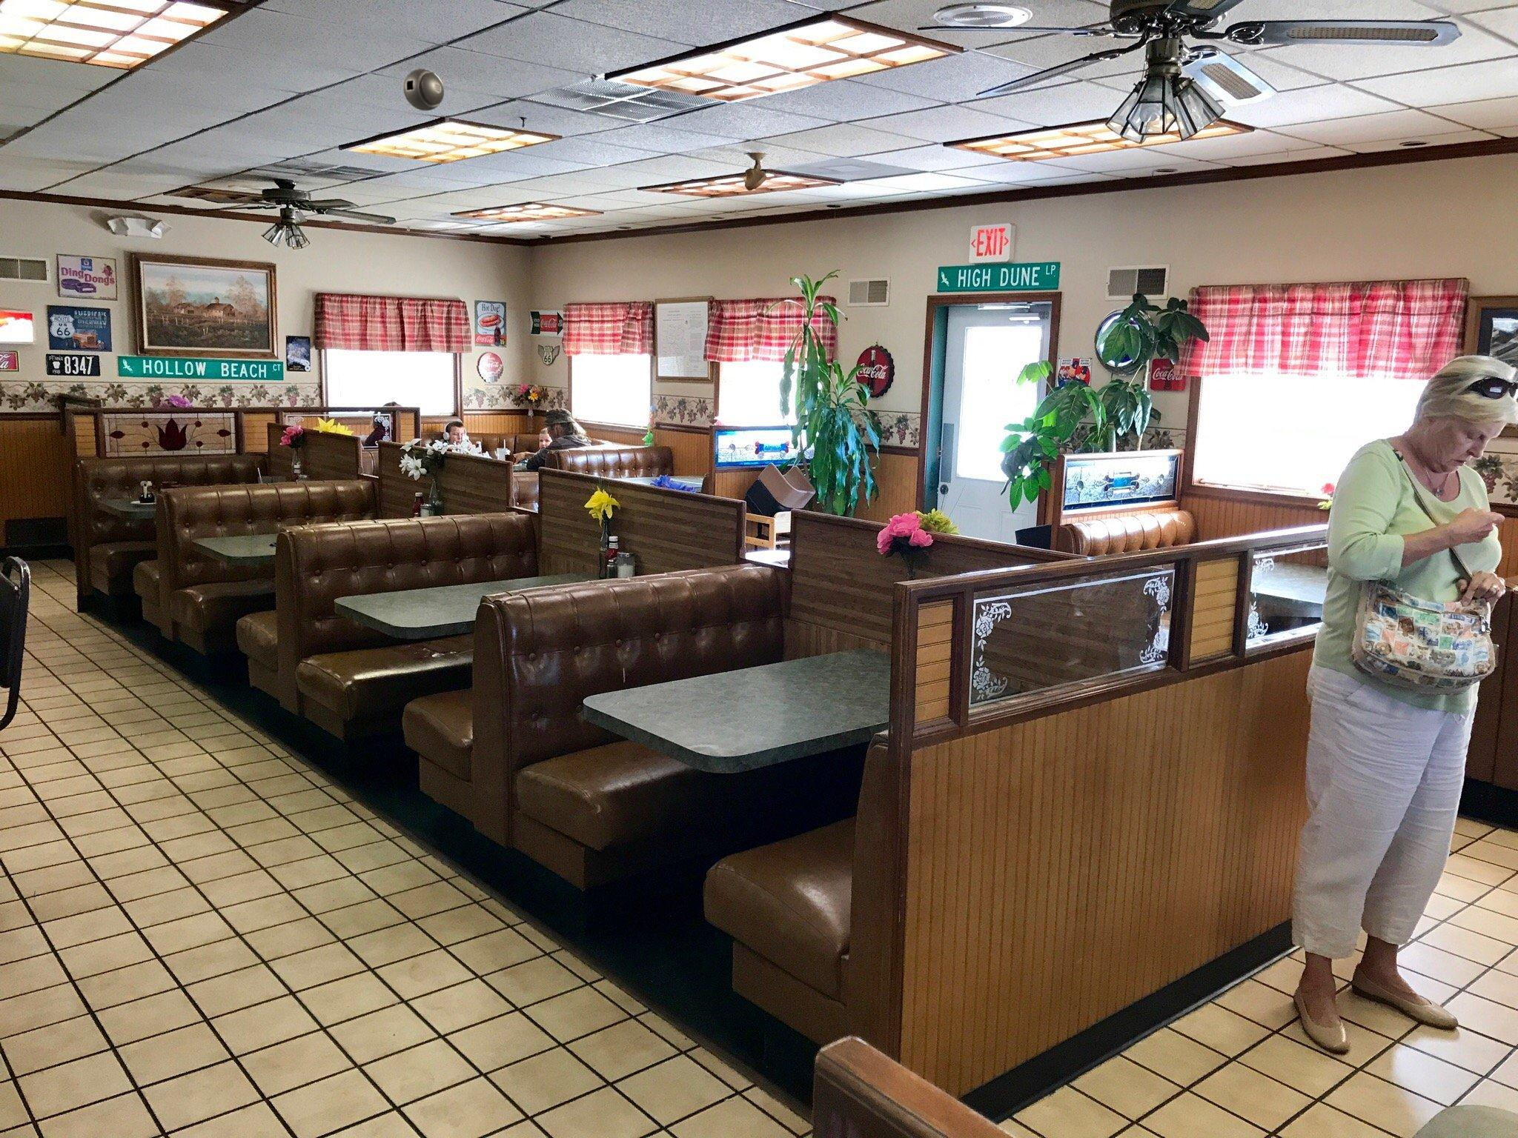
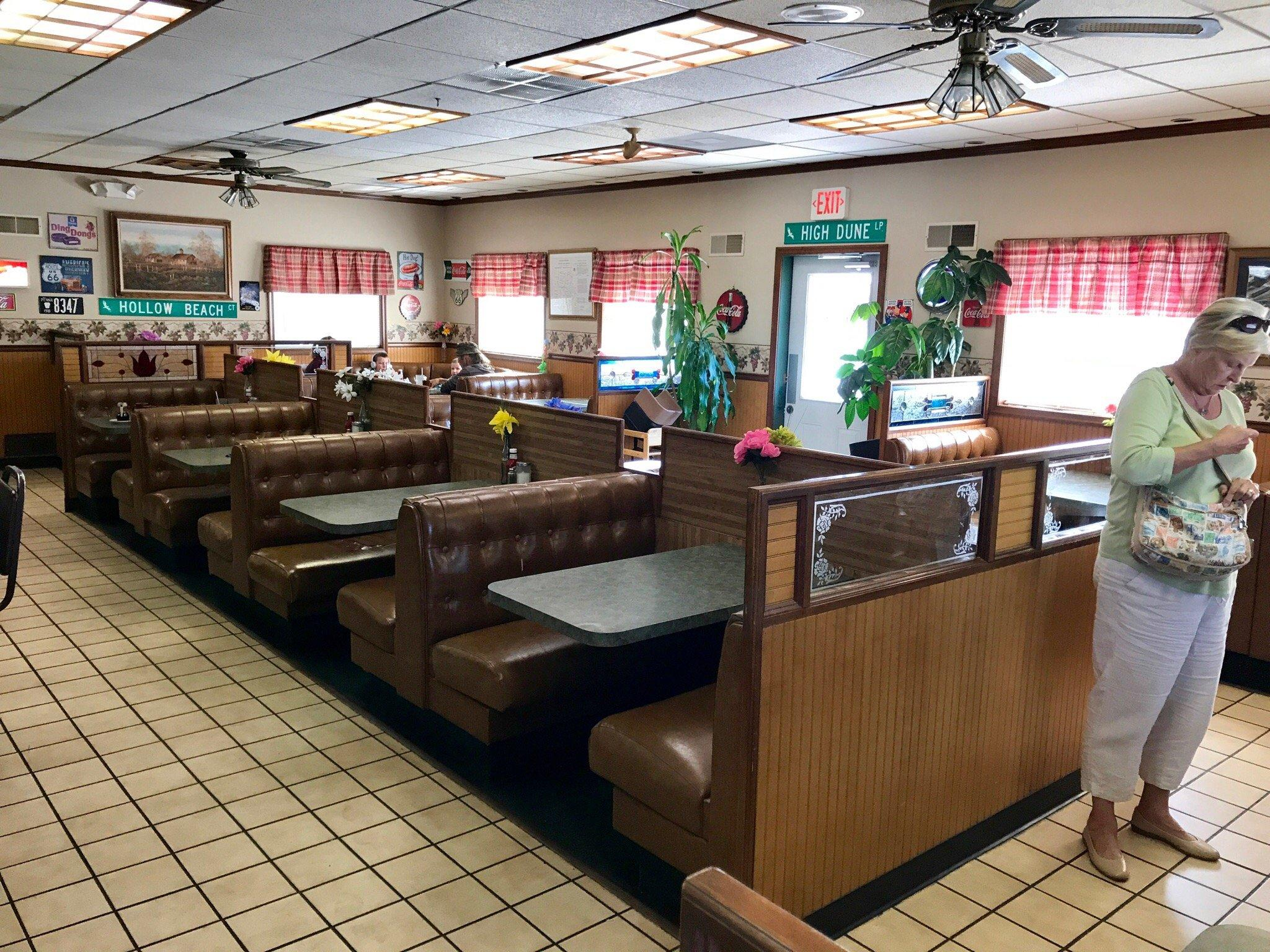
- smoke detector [403,68,445,112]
